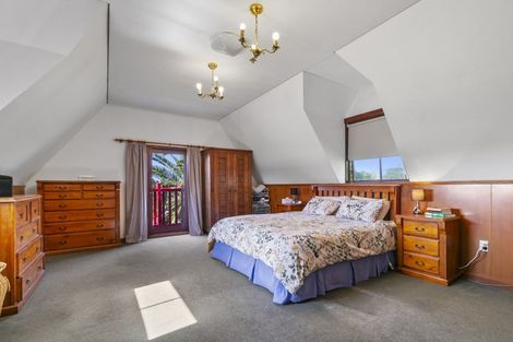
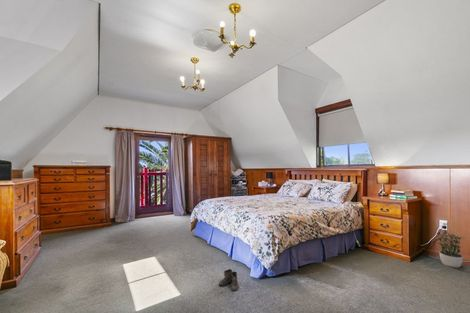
+ boots [218,268,239,292]
+ potted plant [436,230,465,269]
